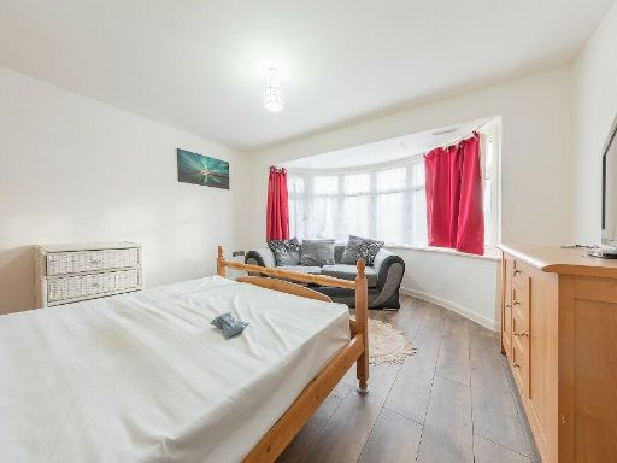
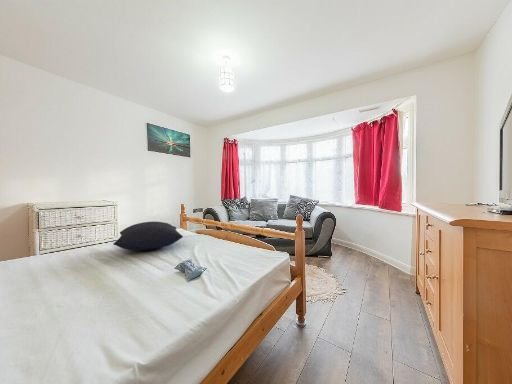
+ pillow [112,221,184,251]
